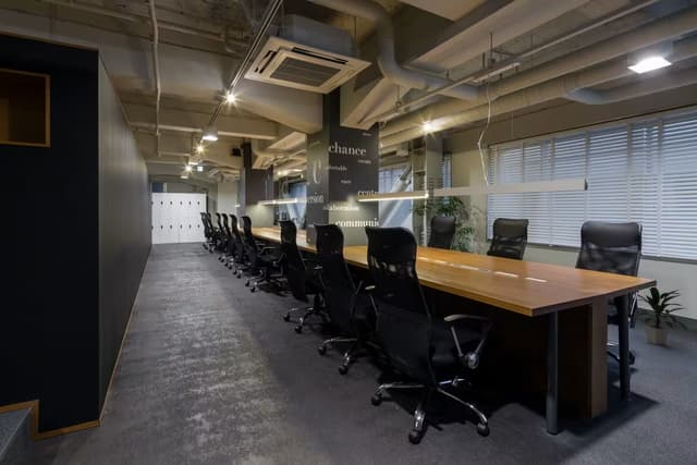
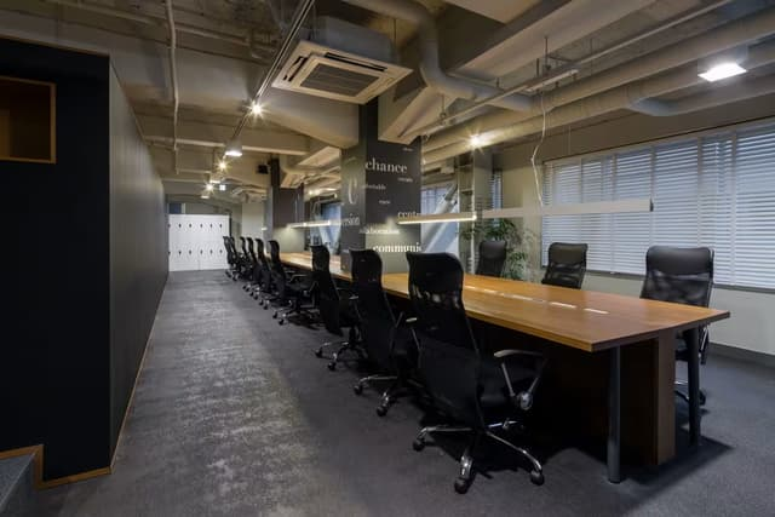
- indoor plant [635,285,688,345]
